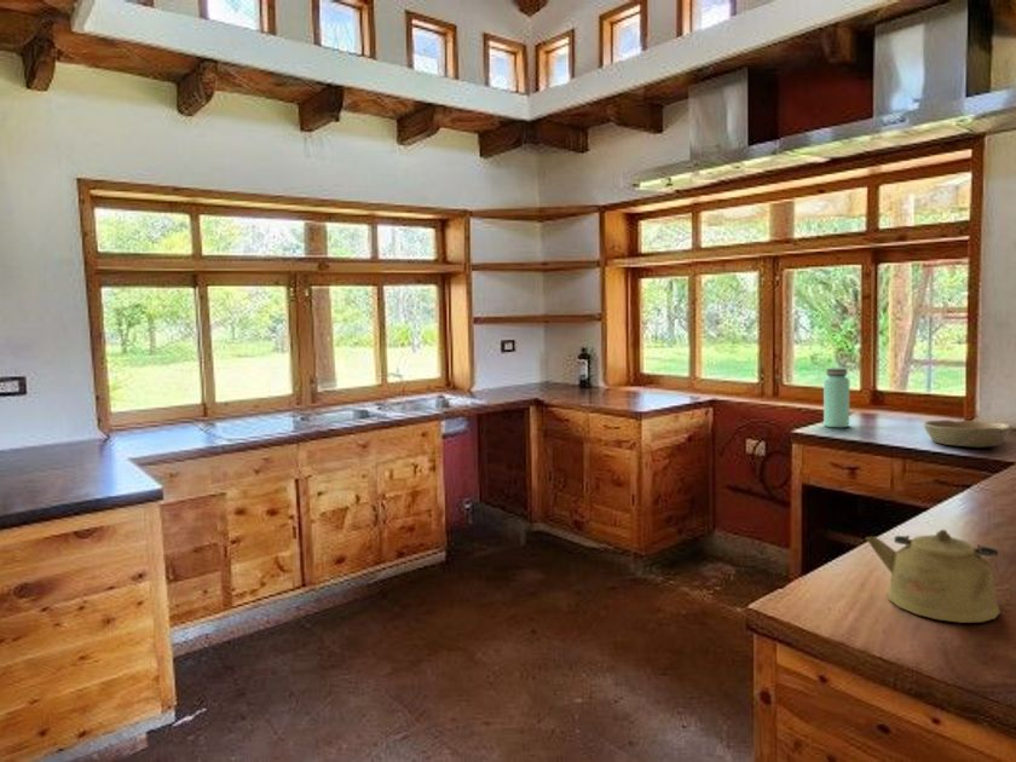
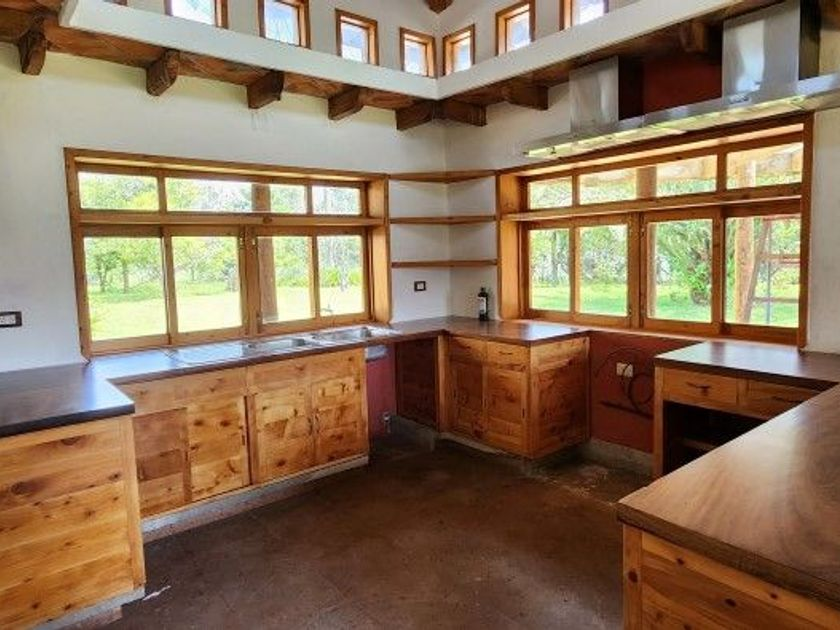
- kettle [865,529,1001,624]
- bottle [822,368,850,428]
- bowl [923,418,1012,449]
